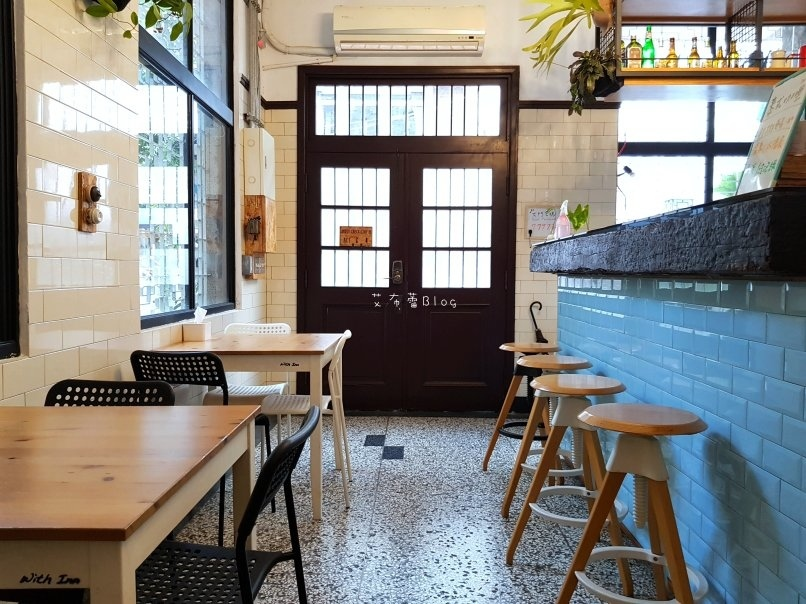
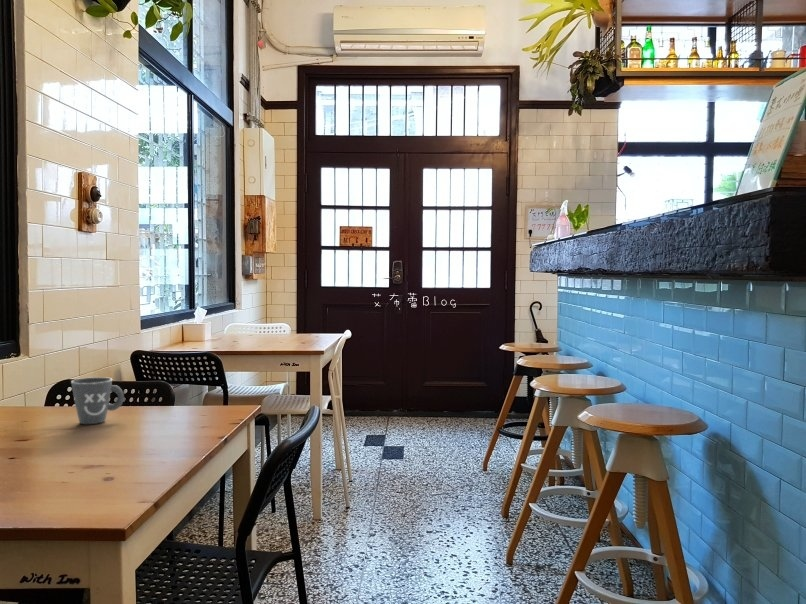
+ mug [70,376,125,425]
